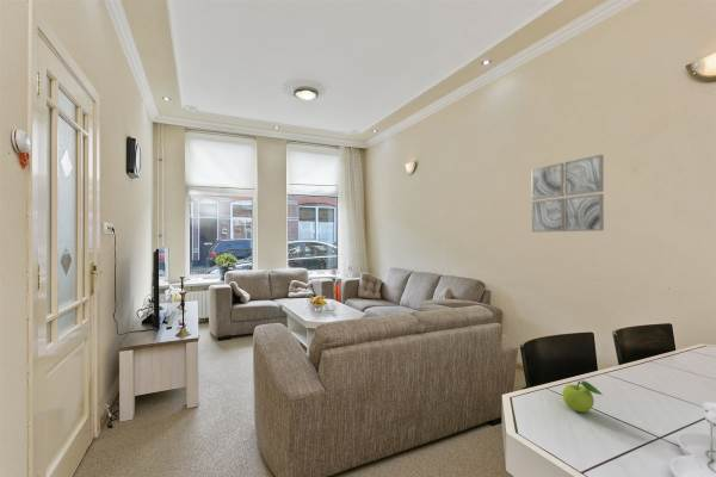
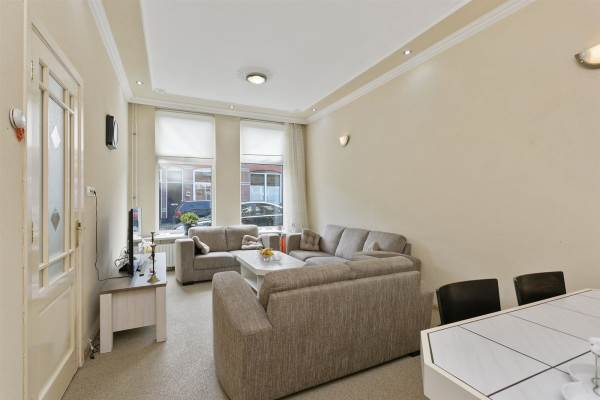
- wall art [531,154,605,234]
- fruit [561,379,604,413]
